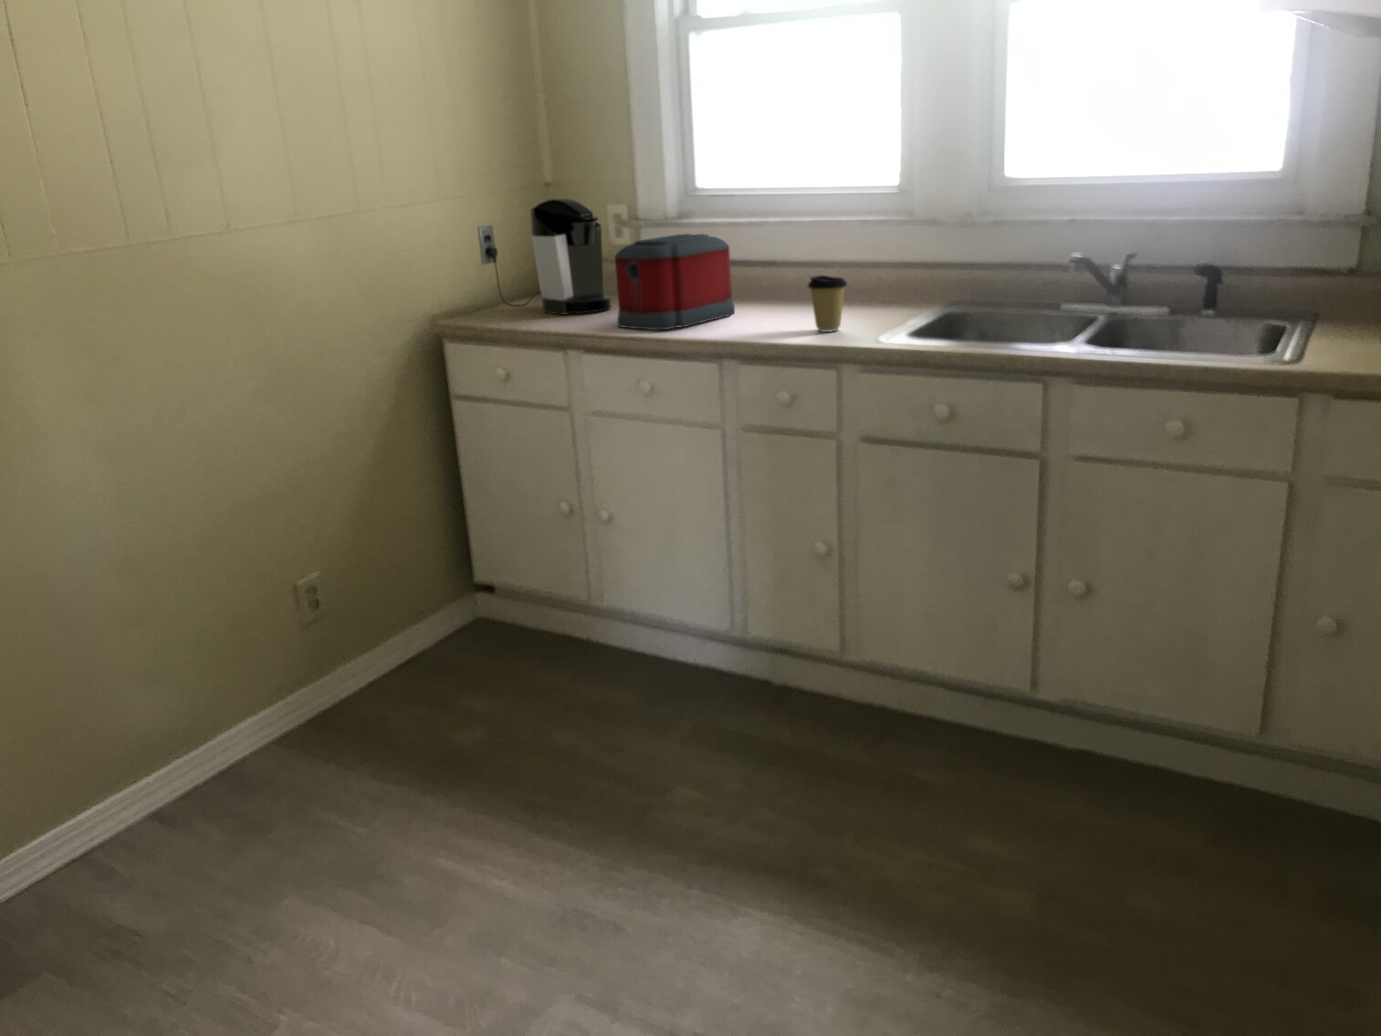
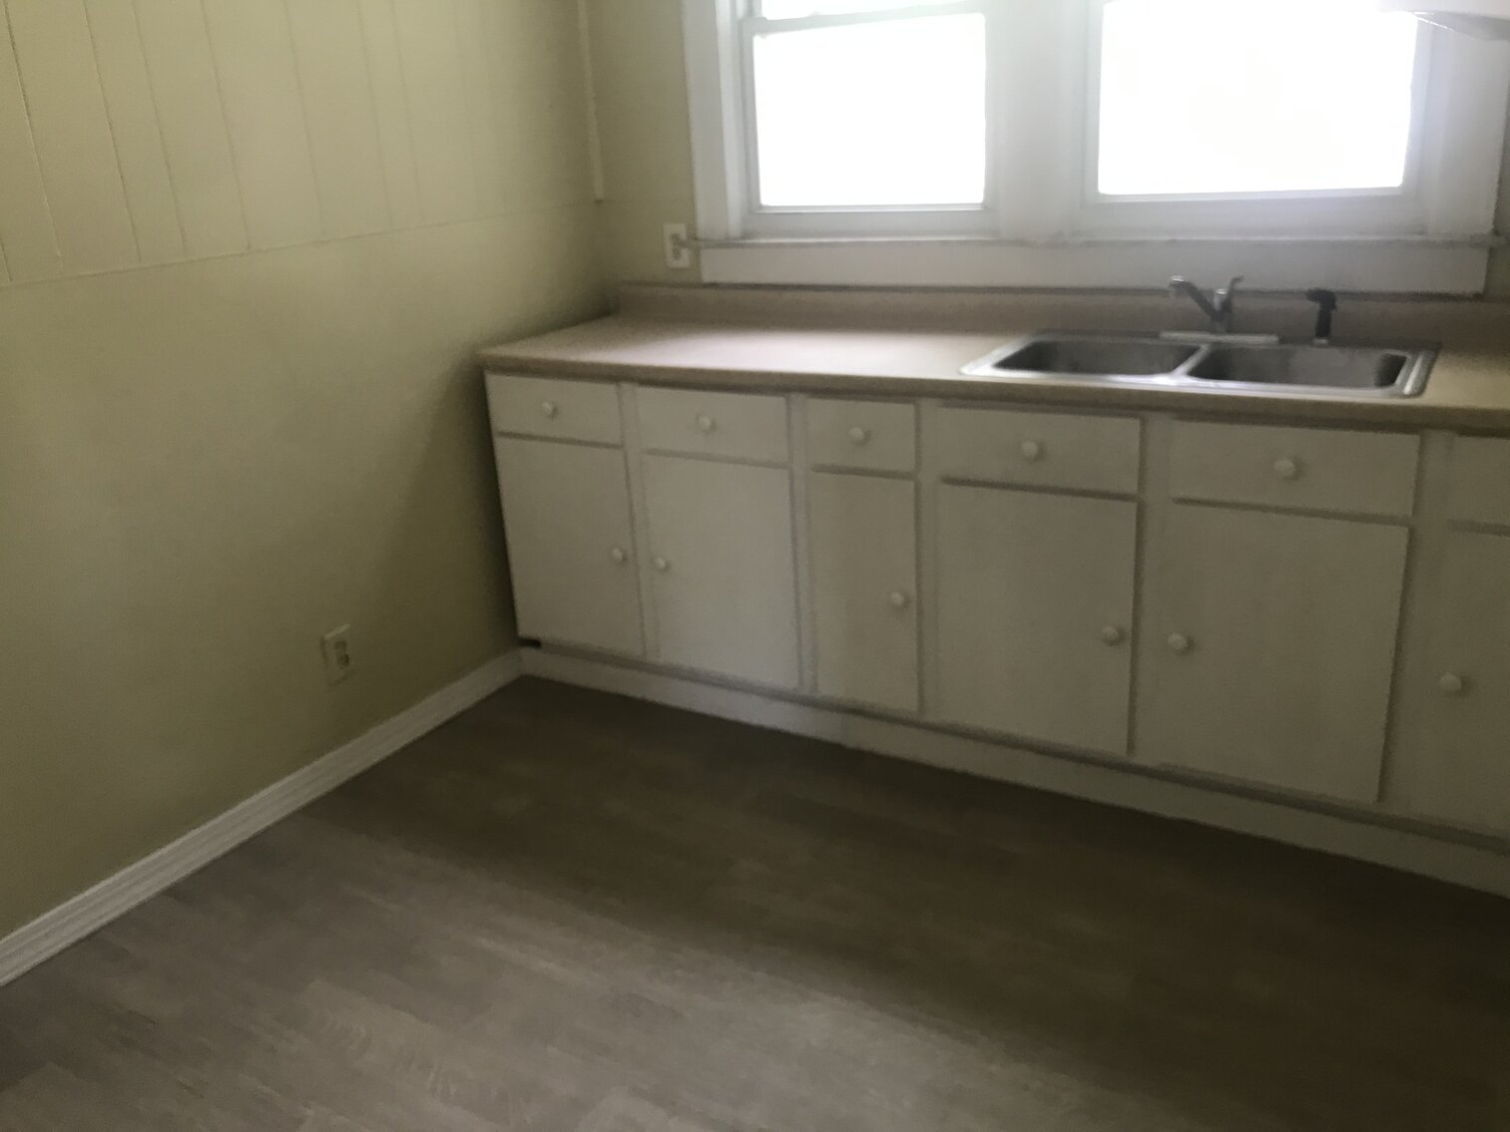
- coffee cup [806,274,848,333]
- toaster [614,233,736,331]
- coffee maker [477,197,613,314]
